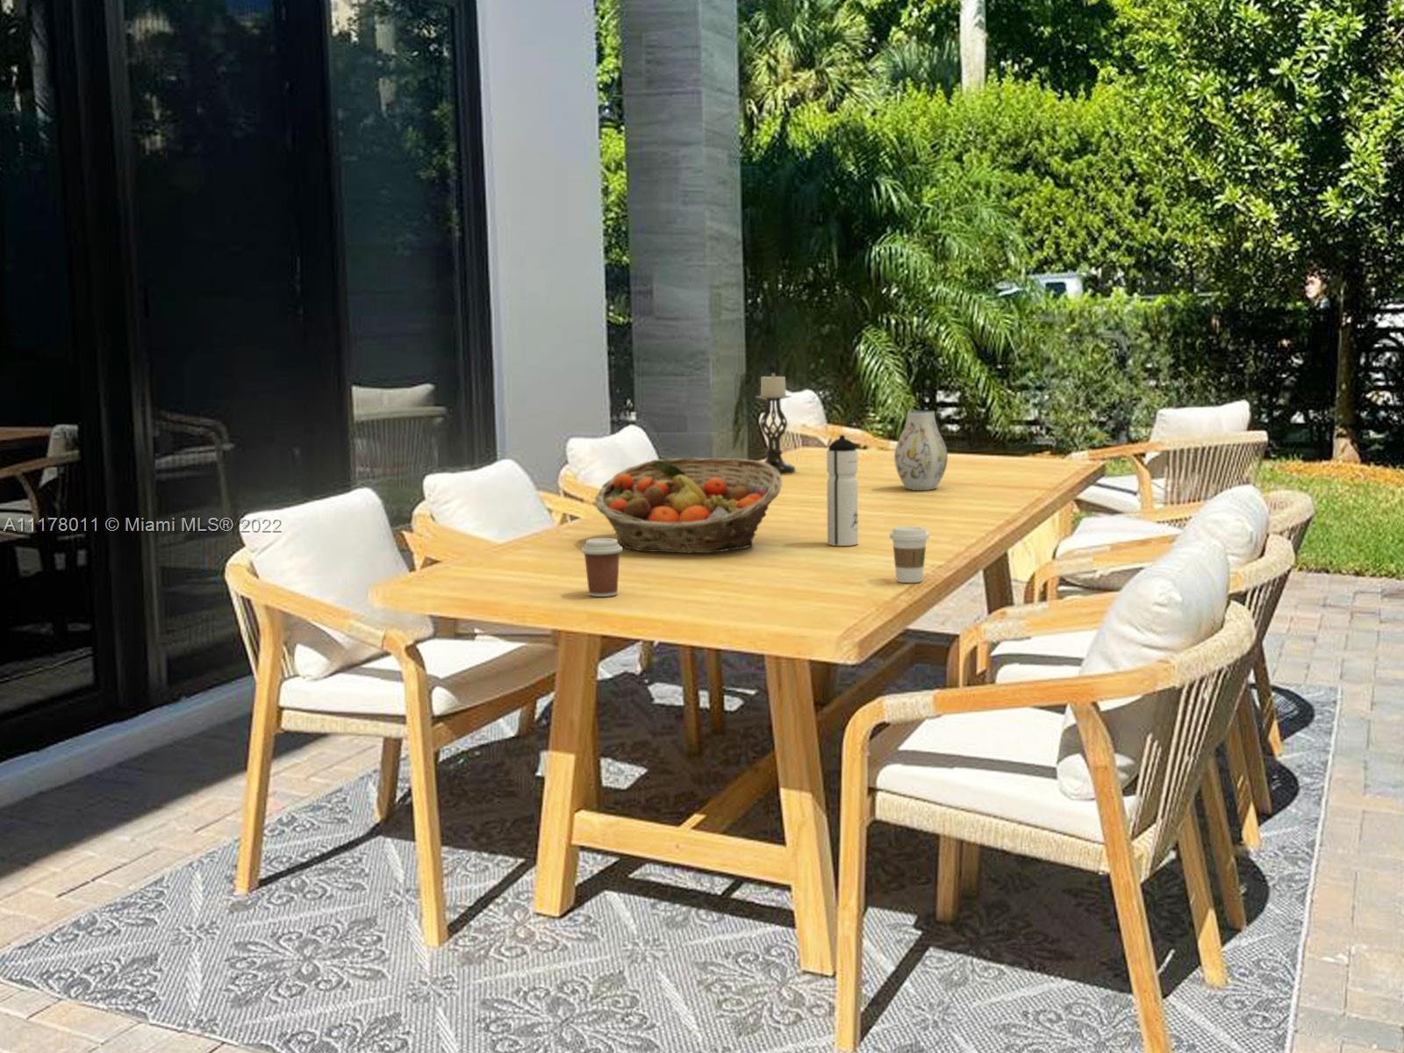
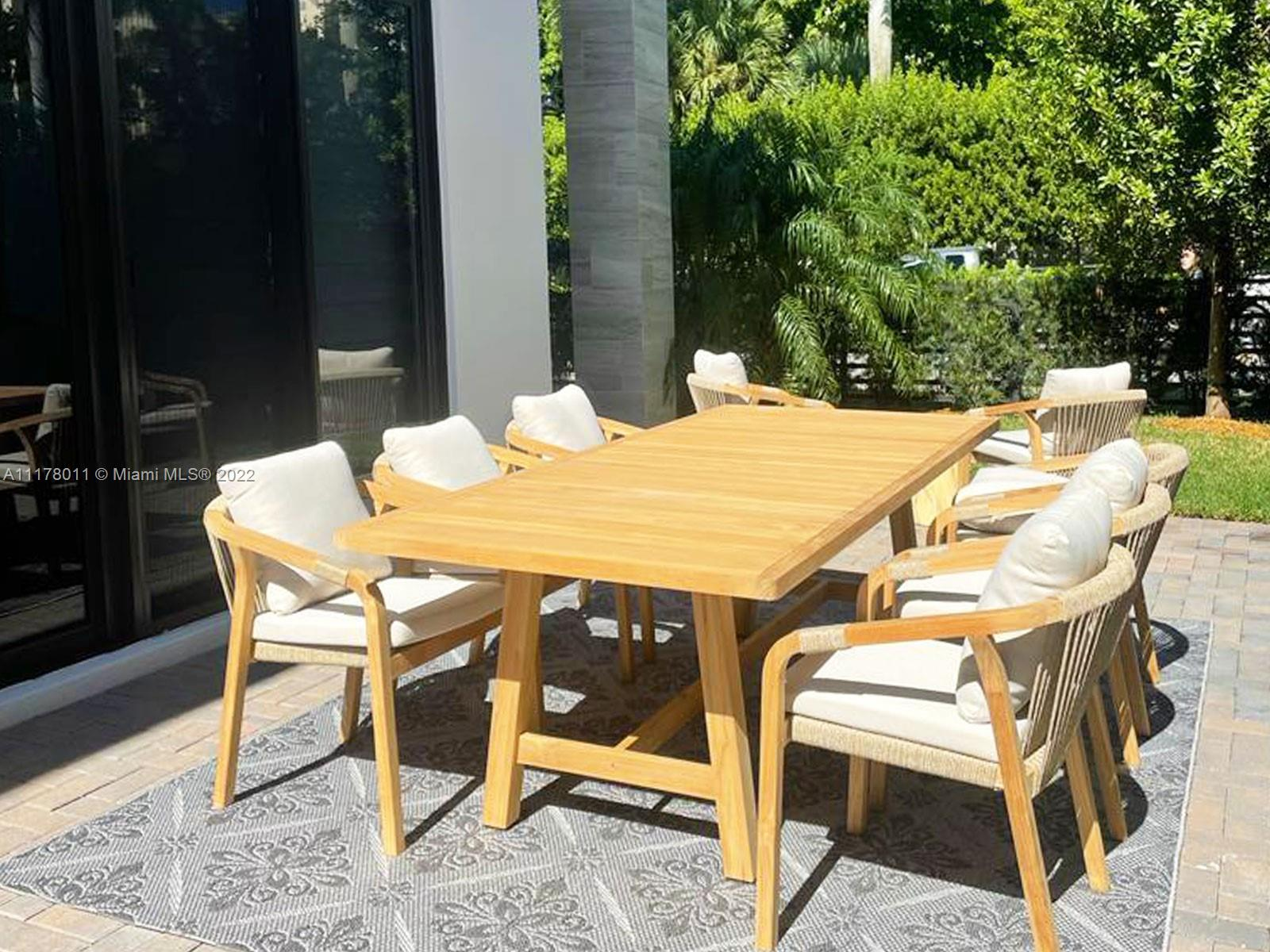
- coffee cup [889,525,930,584]
- coffee cup [580,538,624,597]
- water bottle [826,435,859,546]
- vase [893,409,949,491]
- candle holder [755,372,797,476]
- fruit basket [594,457,783,554]
